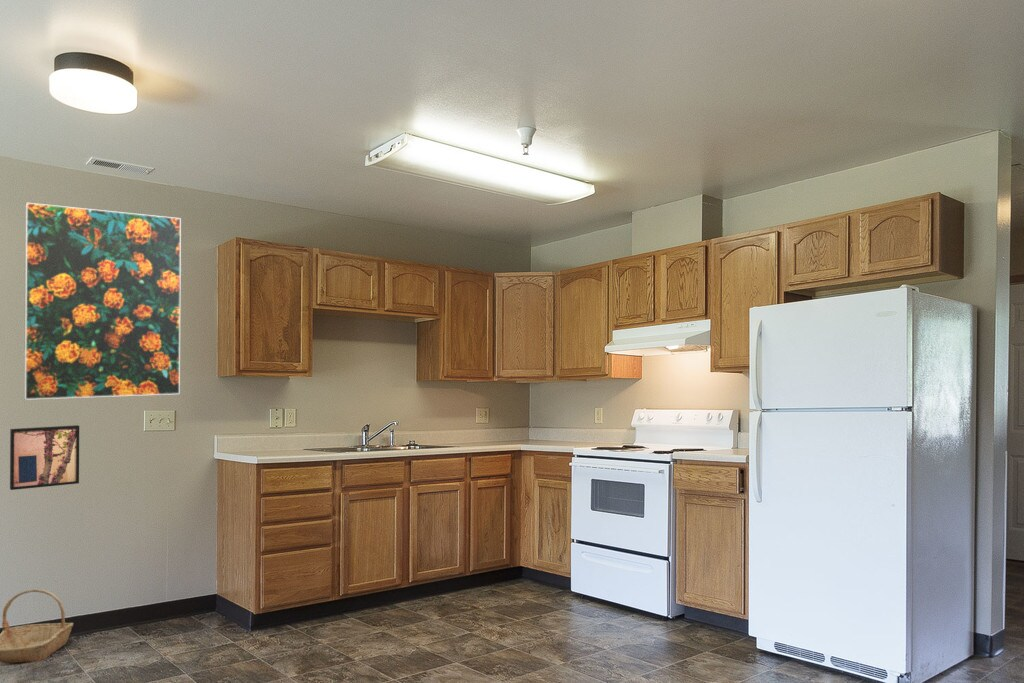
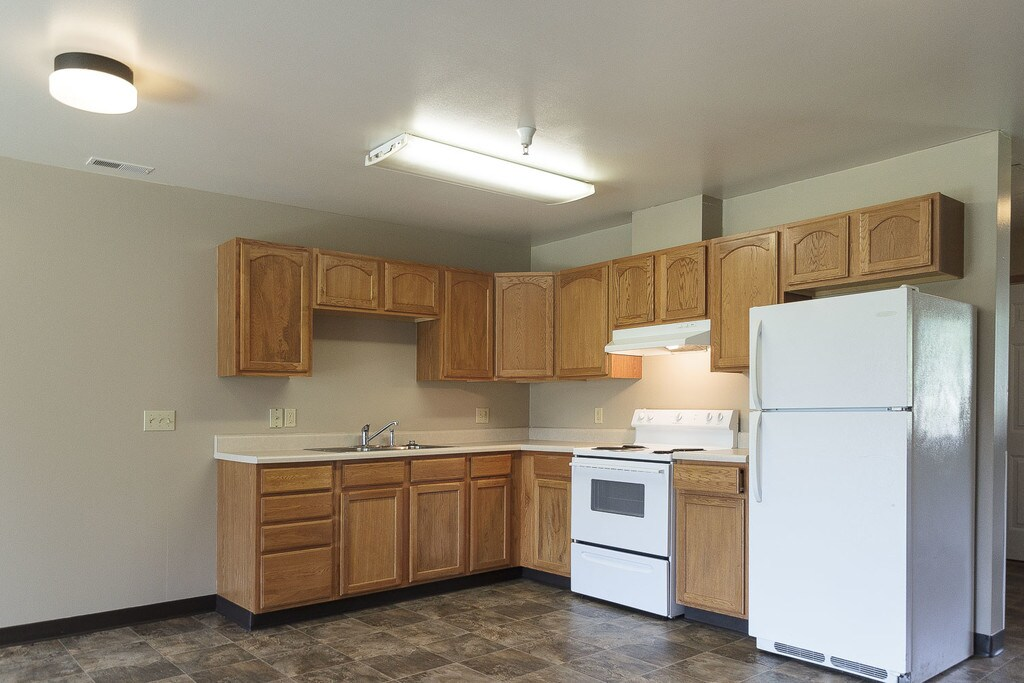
- basket [0,588,74,664]
- wall art [9,424,80,491]
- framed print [23,201,182,401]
